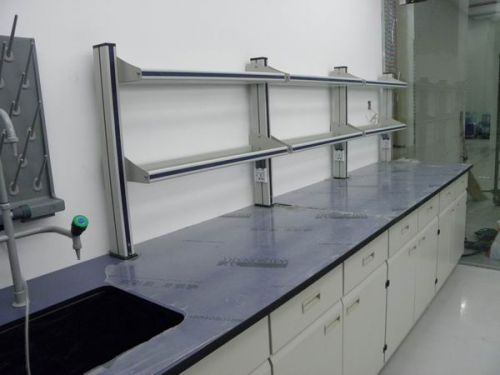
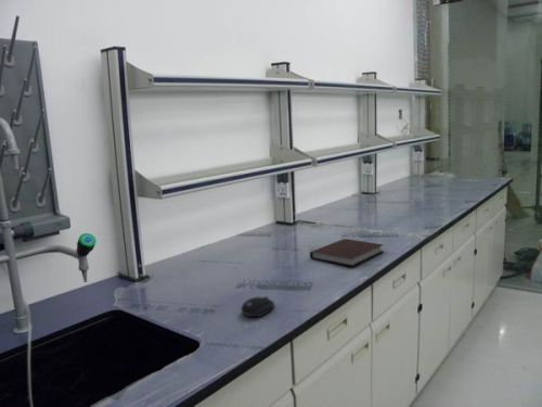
+ computer mouse [240,295,275,318]
+ notebook [309,238,385,268]
